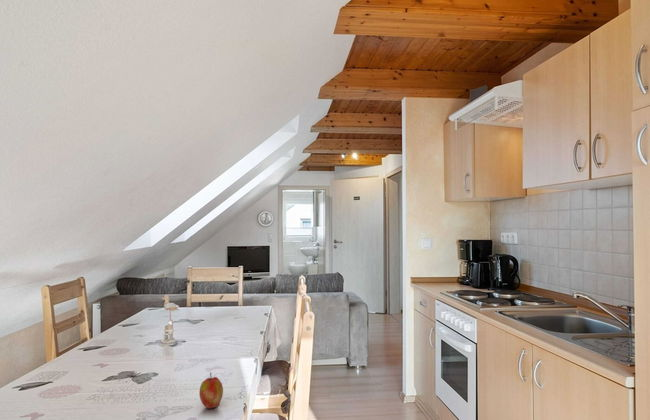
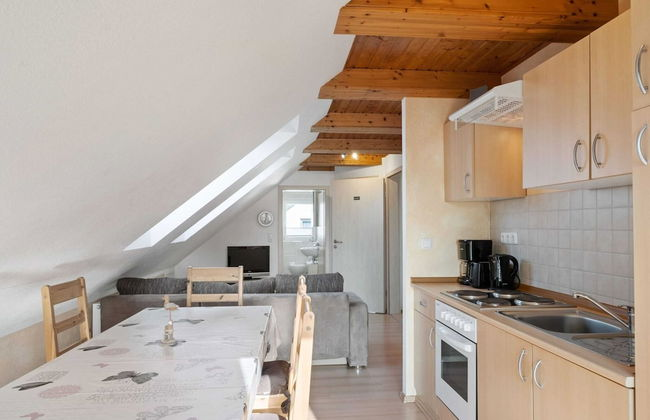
- apple [198,372,224,410]
